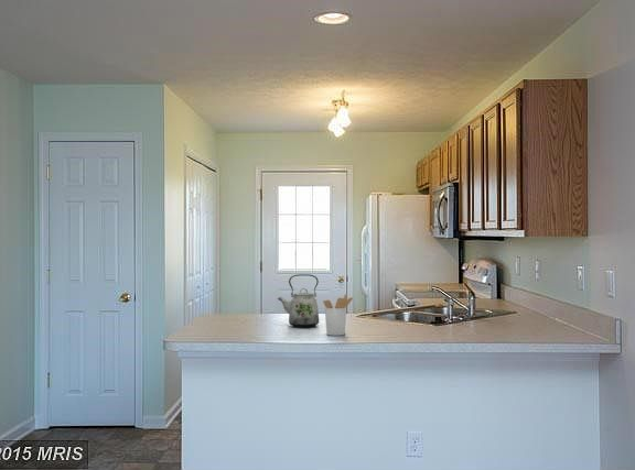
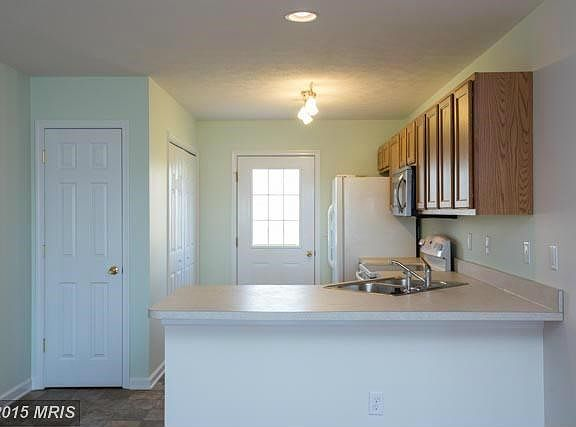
- utensil holder [322,293,354,337]
- kettle [277,273,320,328]
